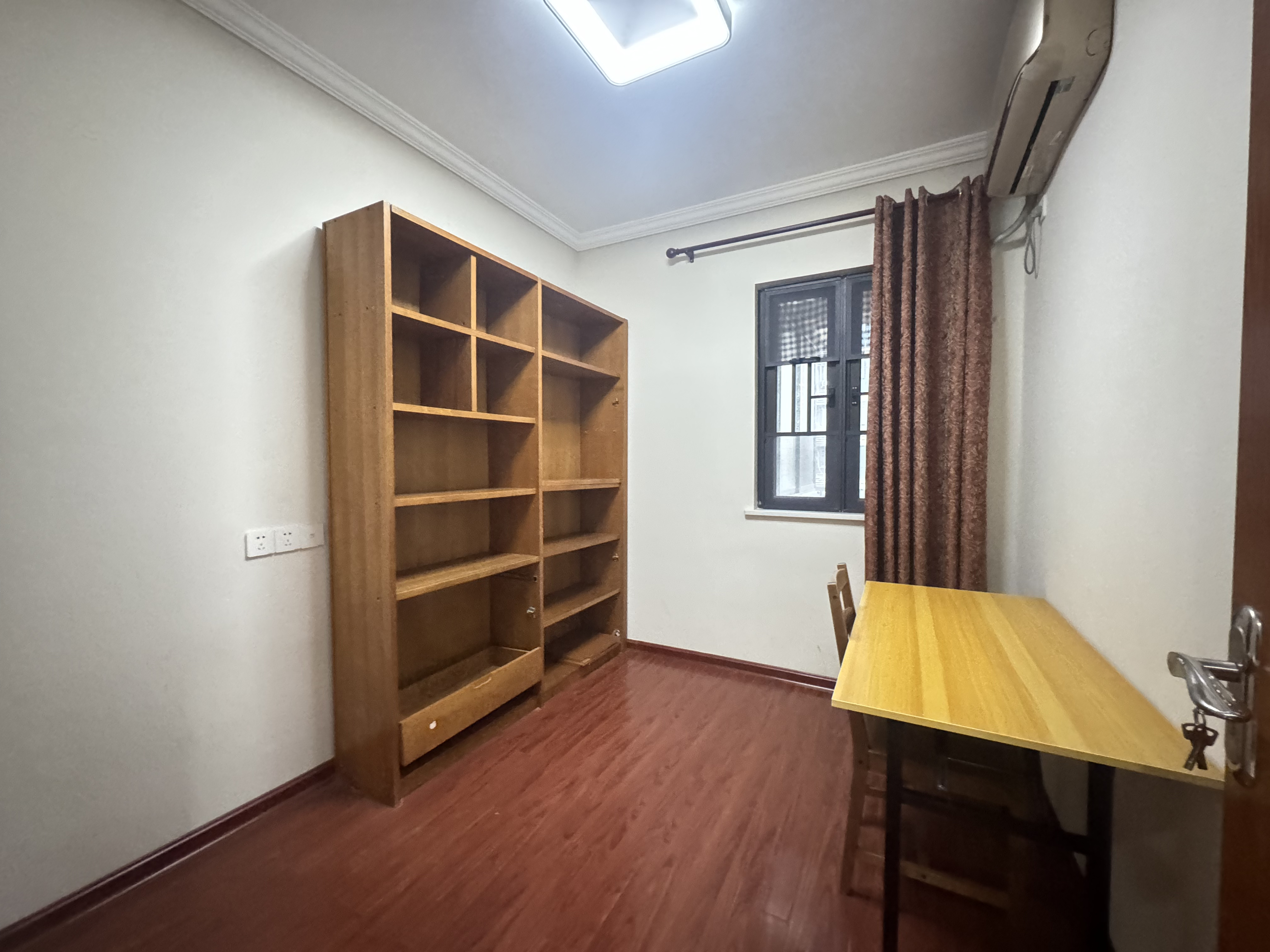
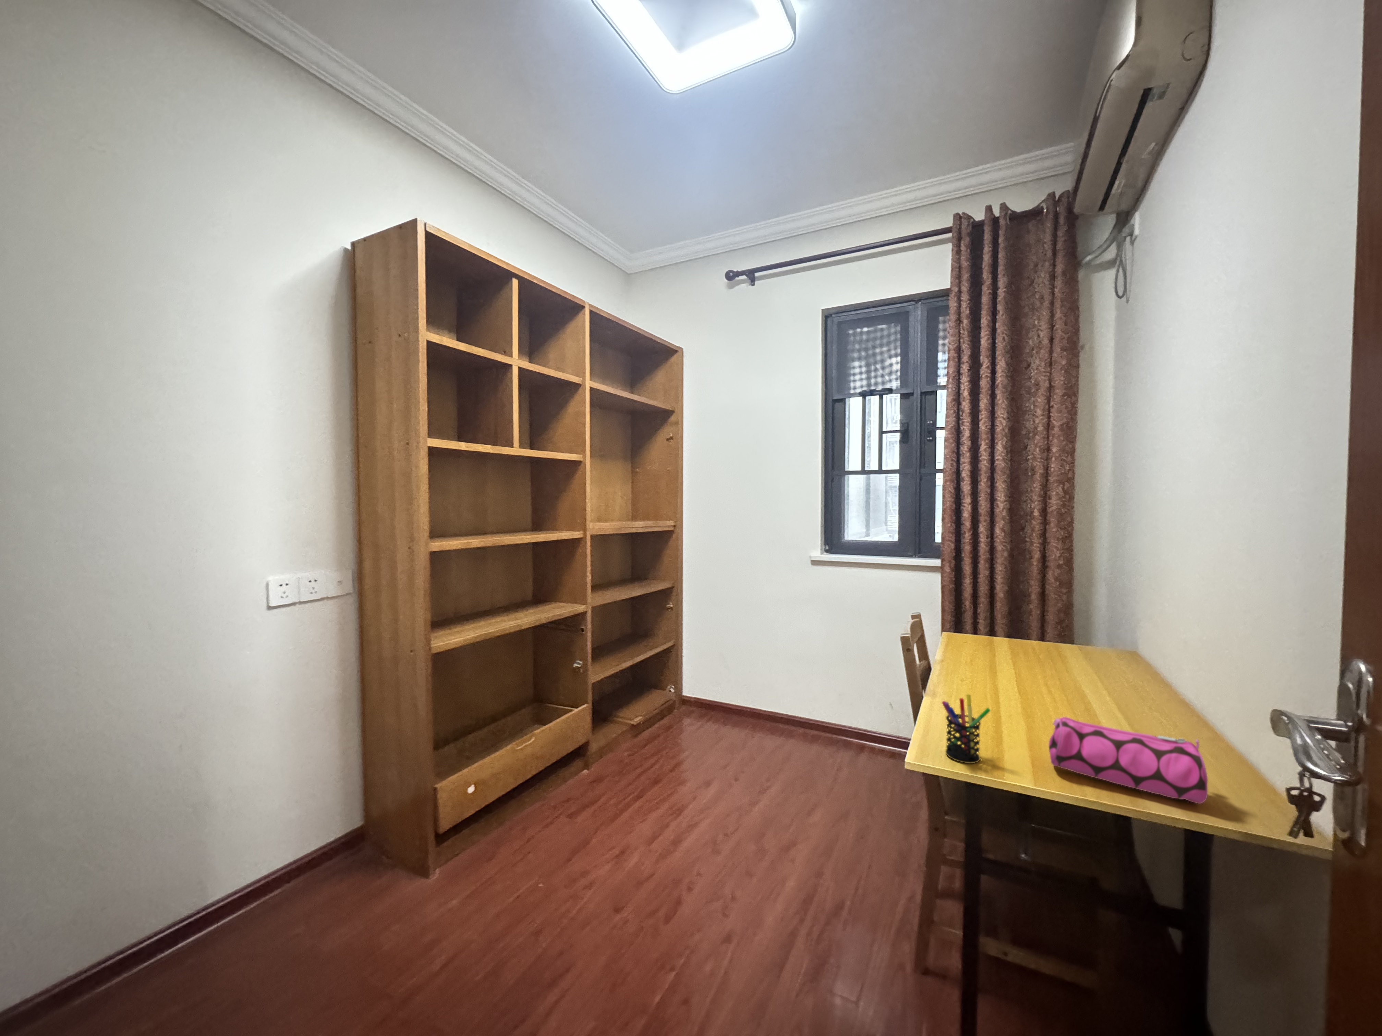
+ pen holder [941,694,991,764]
+ pencil case [1049,717,1208,804]
